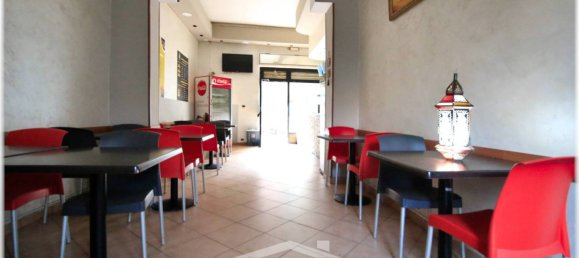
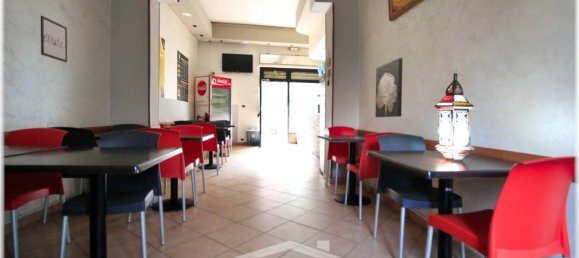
+ wall art [40,15,68,63]
+ wall art [374,57,403,118]
